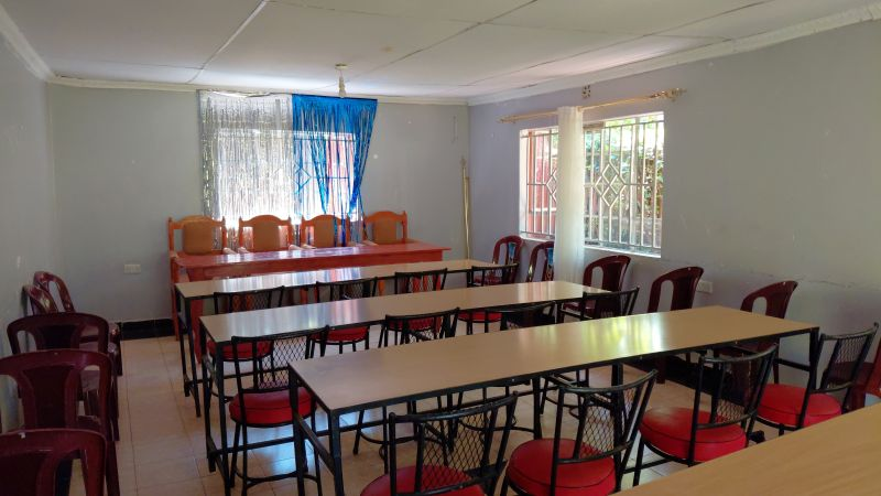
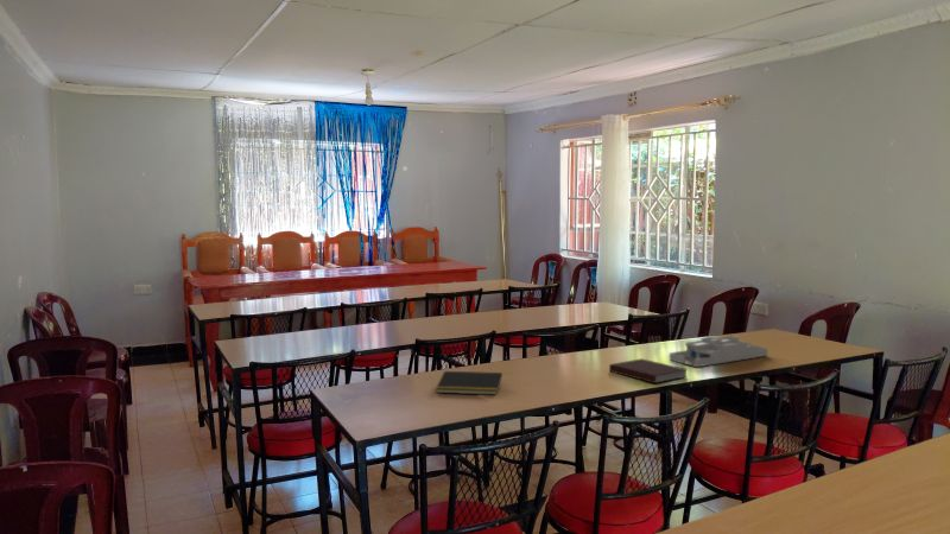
+ notepad [435,370,504,396]
+ notebook [608,357,689,384]
+ desk organizer [669,335,770,368]
